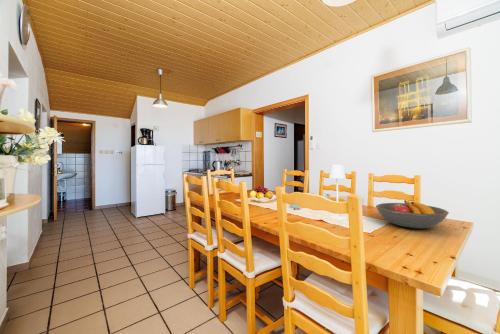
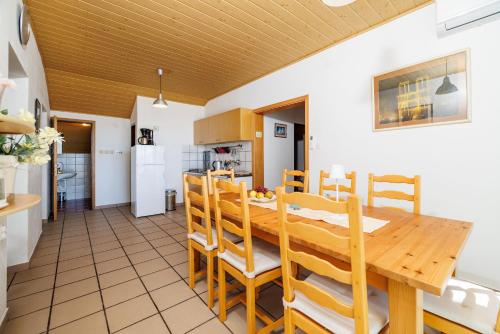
- fruit bowl [375,199,450,229]
